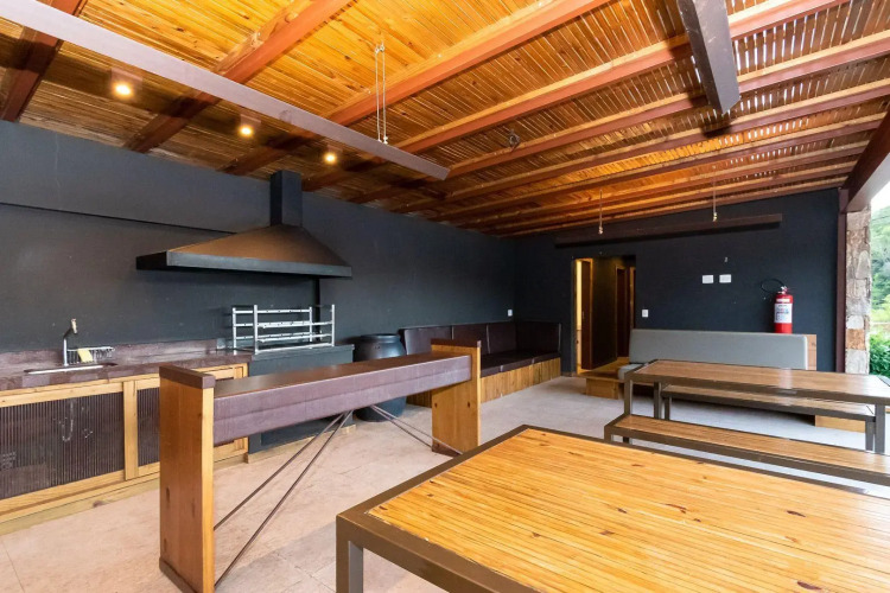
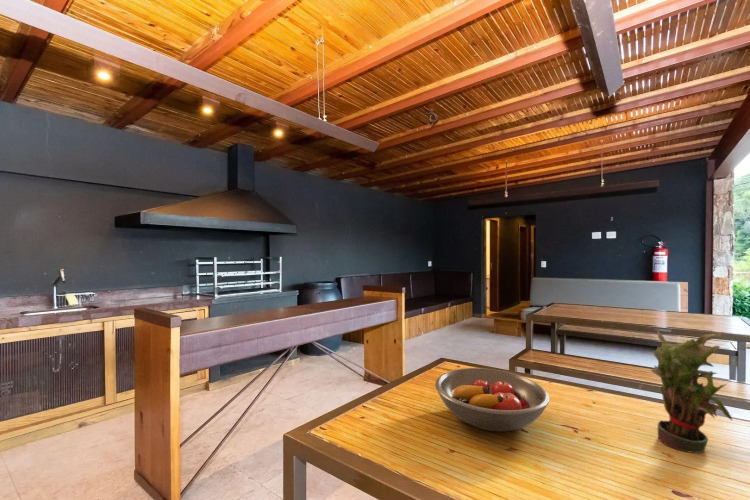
+ fruit bowl [434,367,551,432]
+ potted plant [650,330,734,454]
